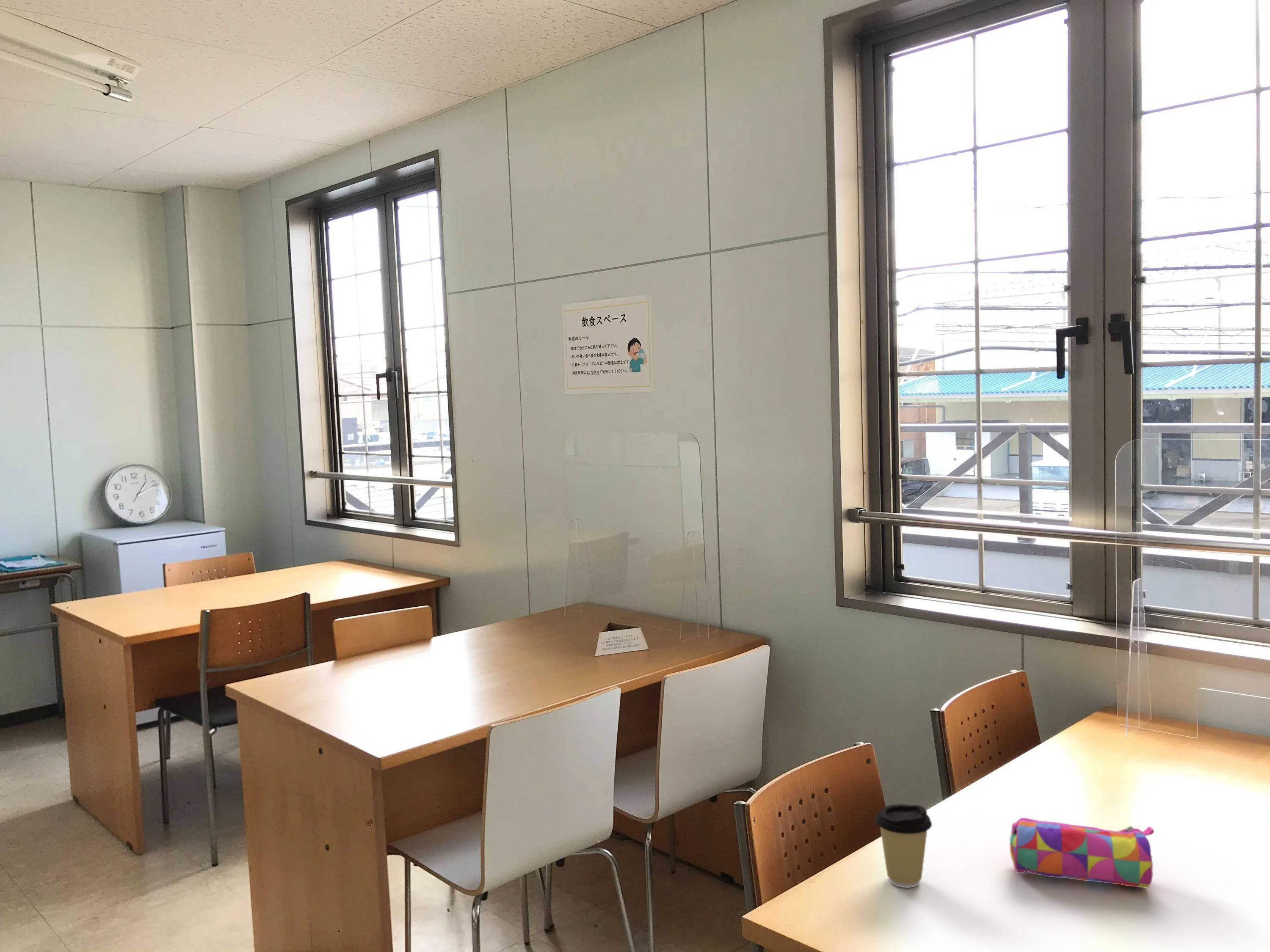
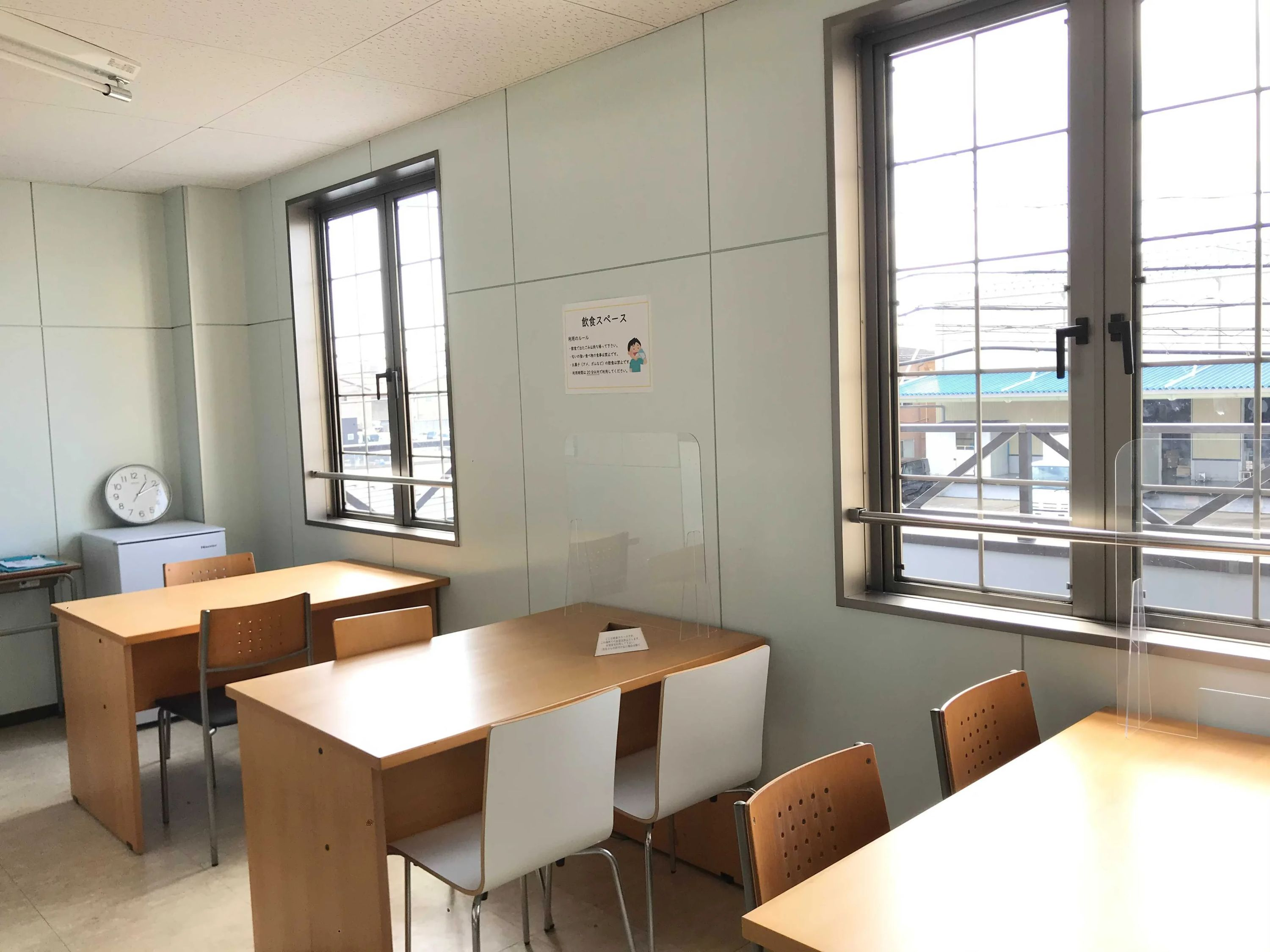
- pencil case [1009,817,1154,889]
- coffee cup [875,804,932,889]
